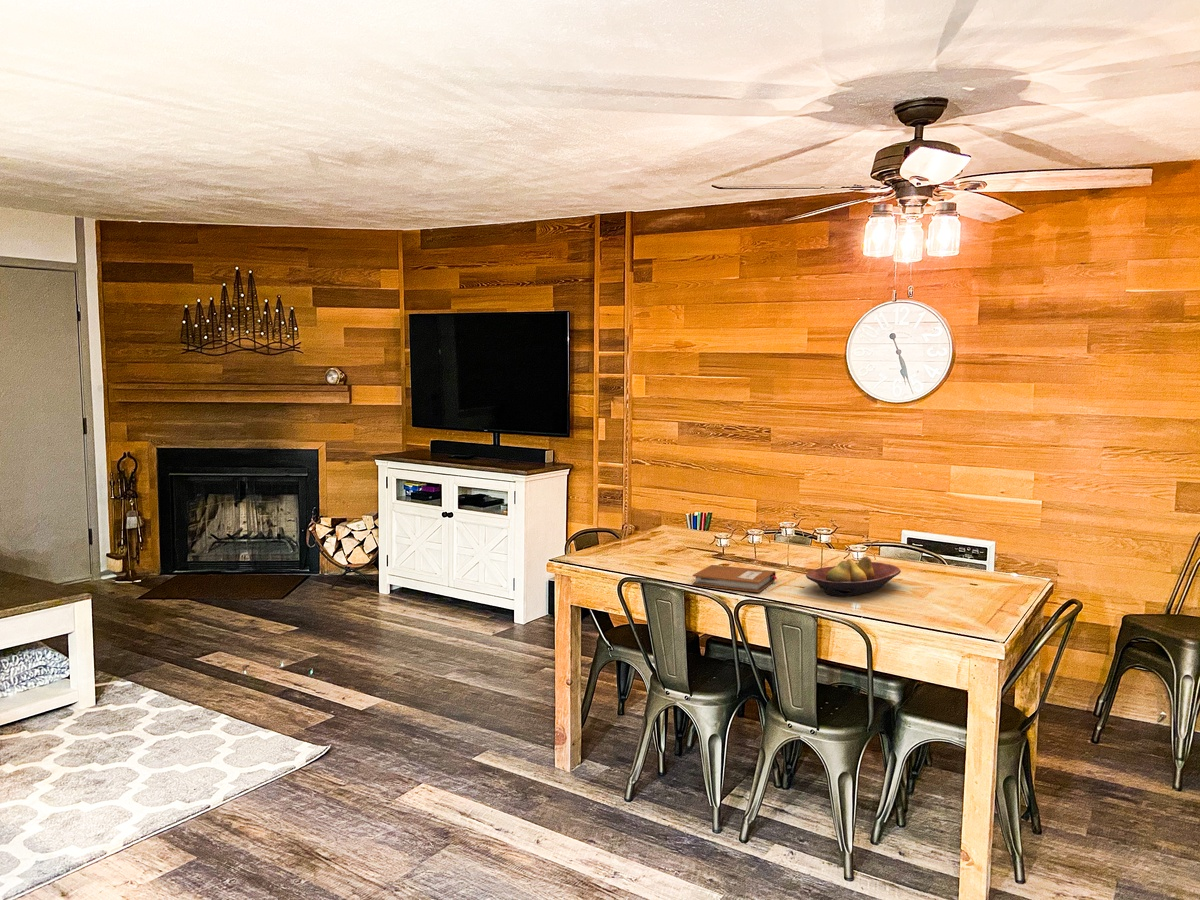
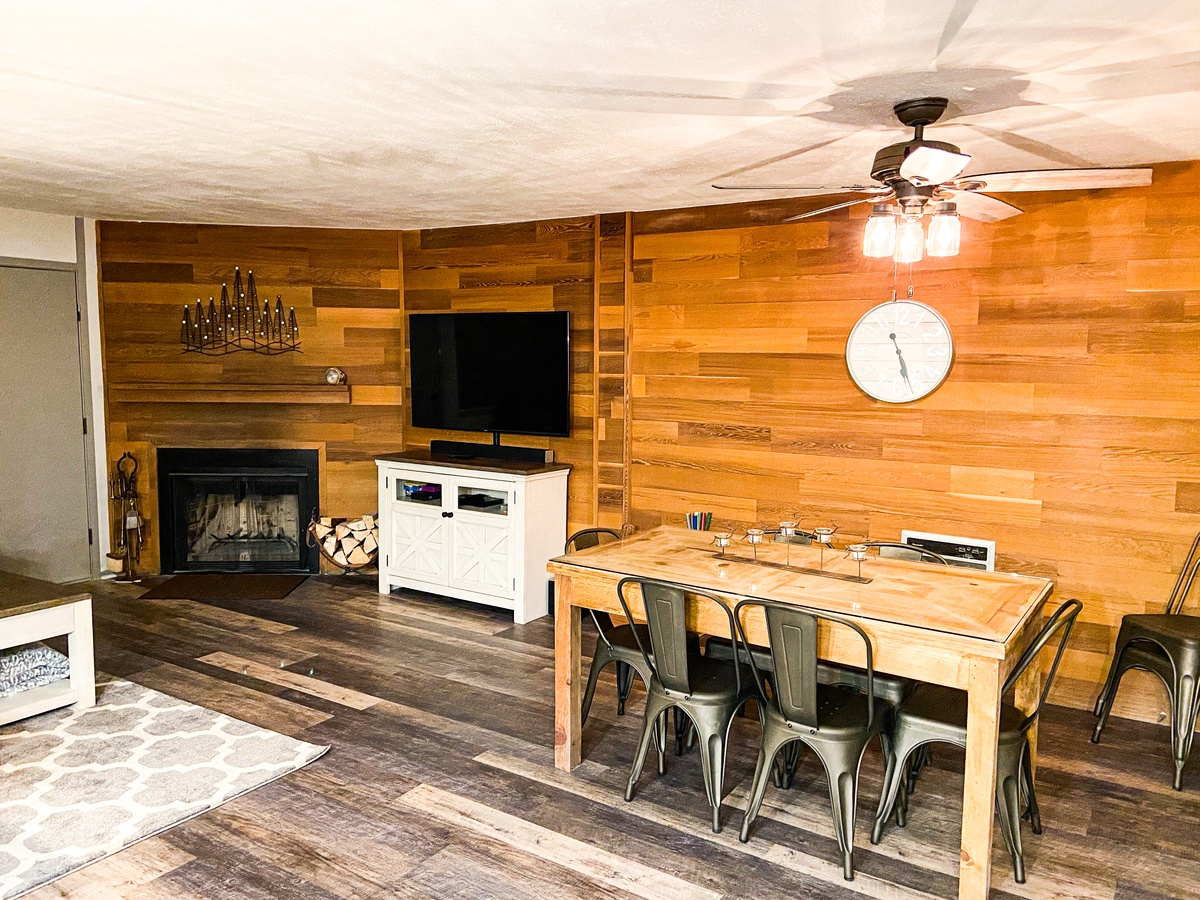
- notebook [692,564,778,593]
- fruit bowl [805,555,902,597]
